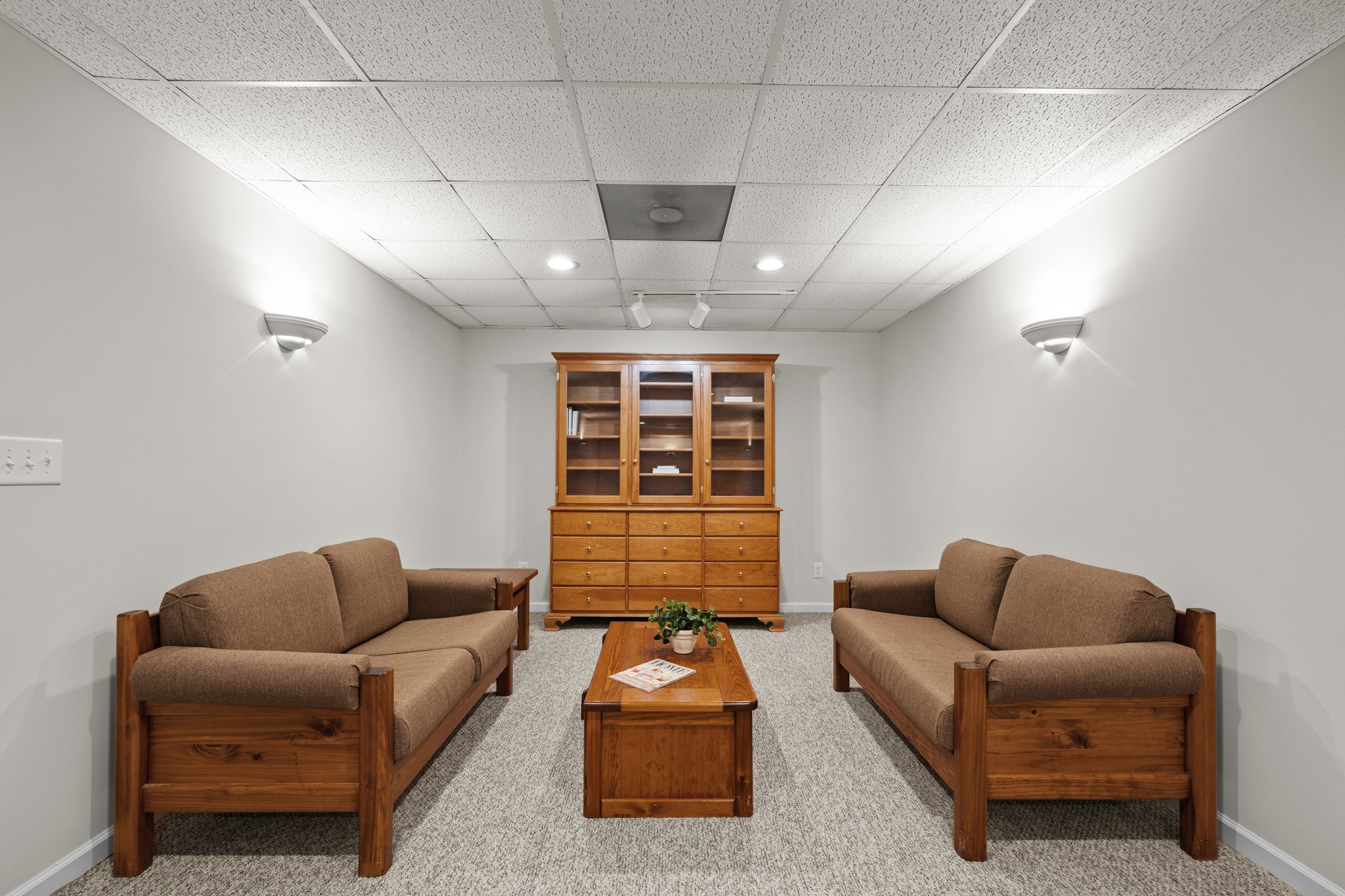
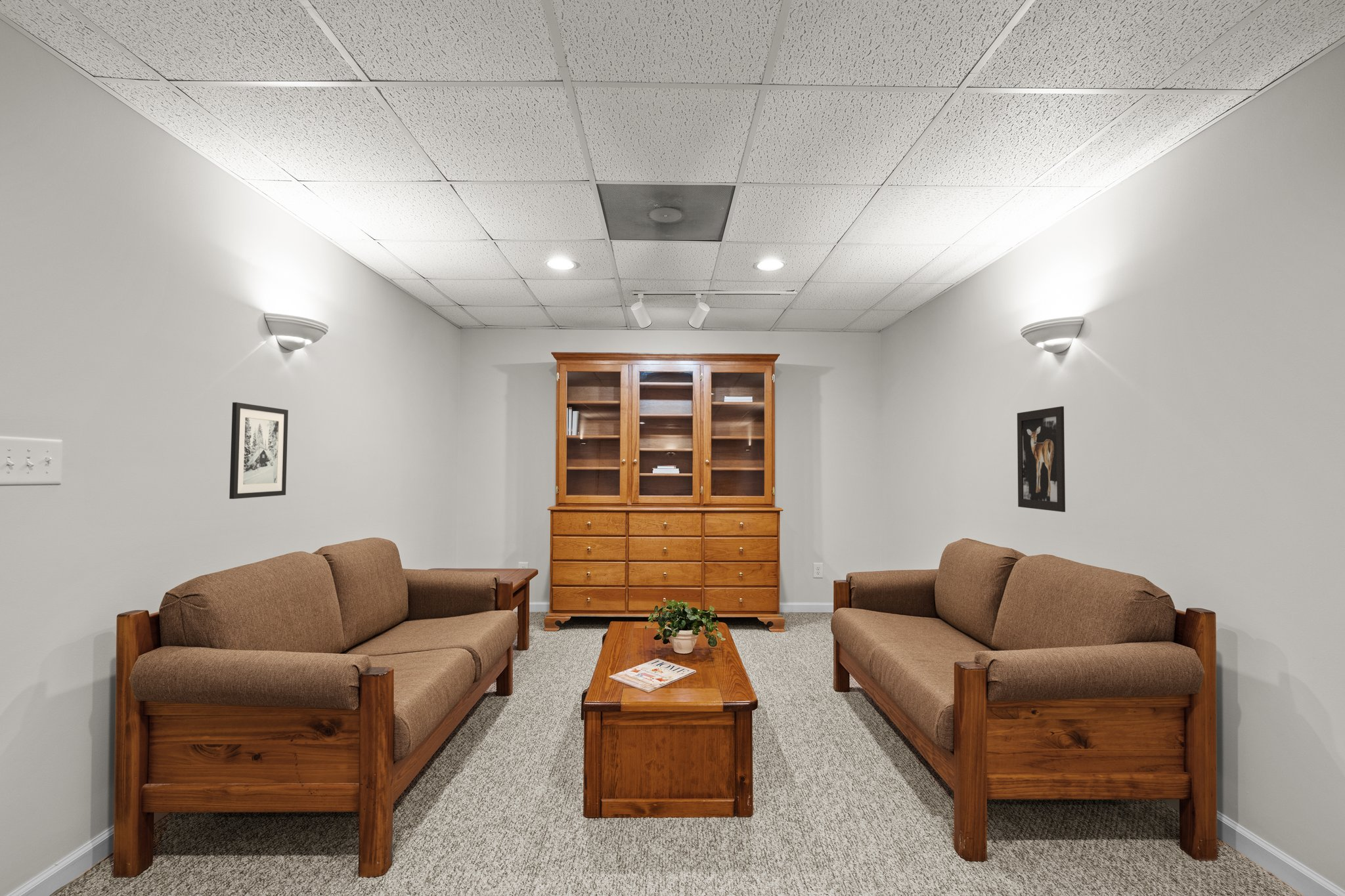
+ wall art [229,402,289,500]
+ wall art [1017,406,1066,513]
